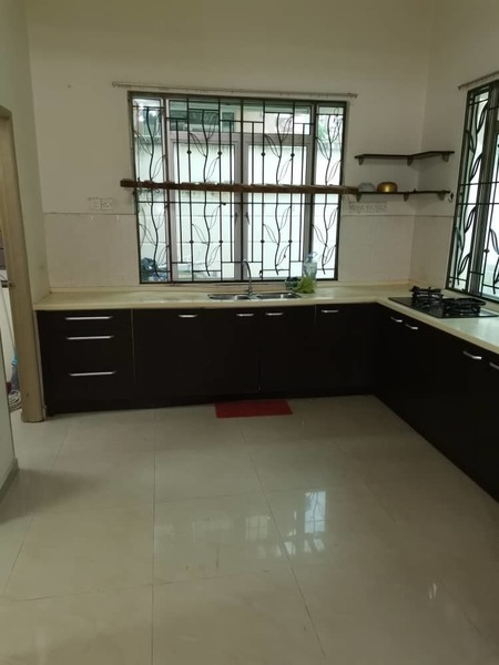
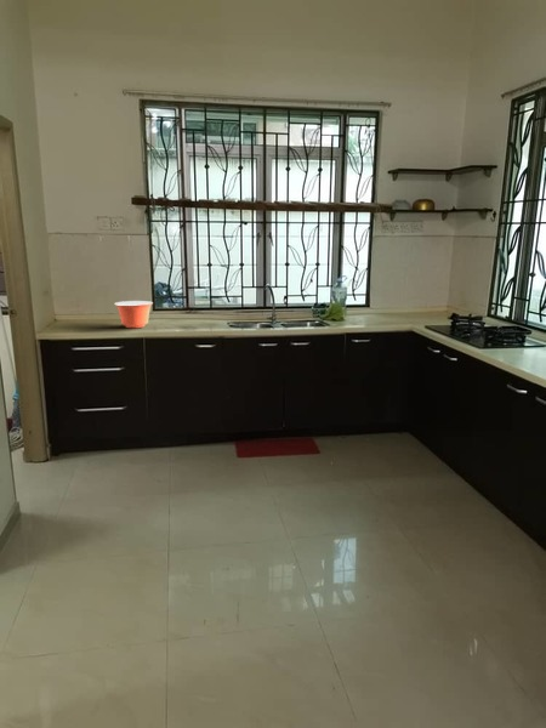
+ mixing bowl [114,300,154,329]
